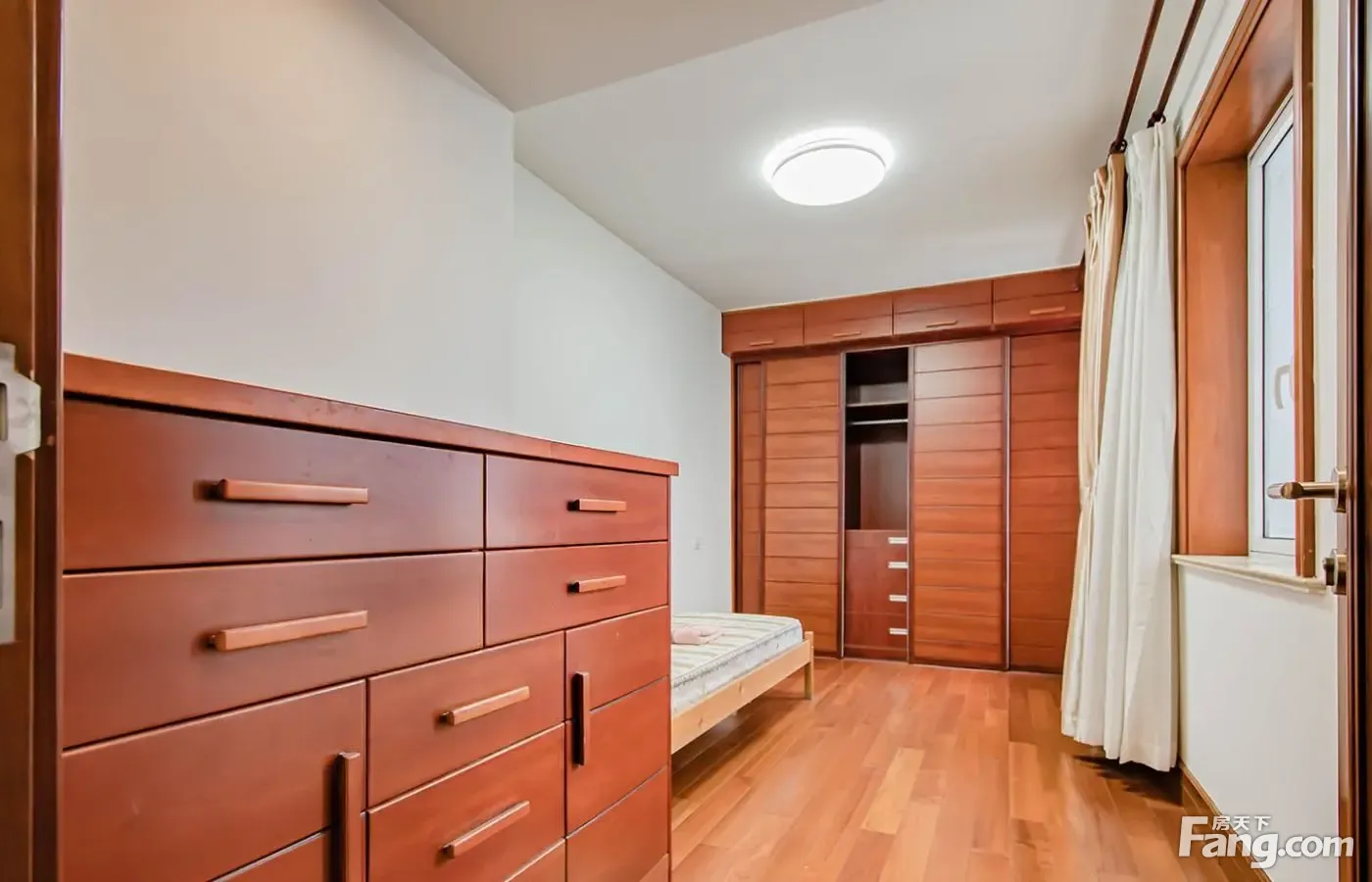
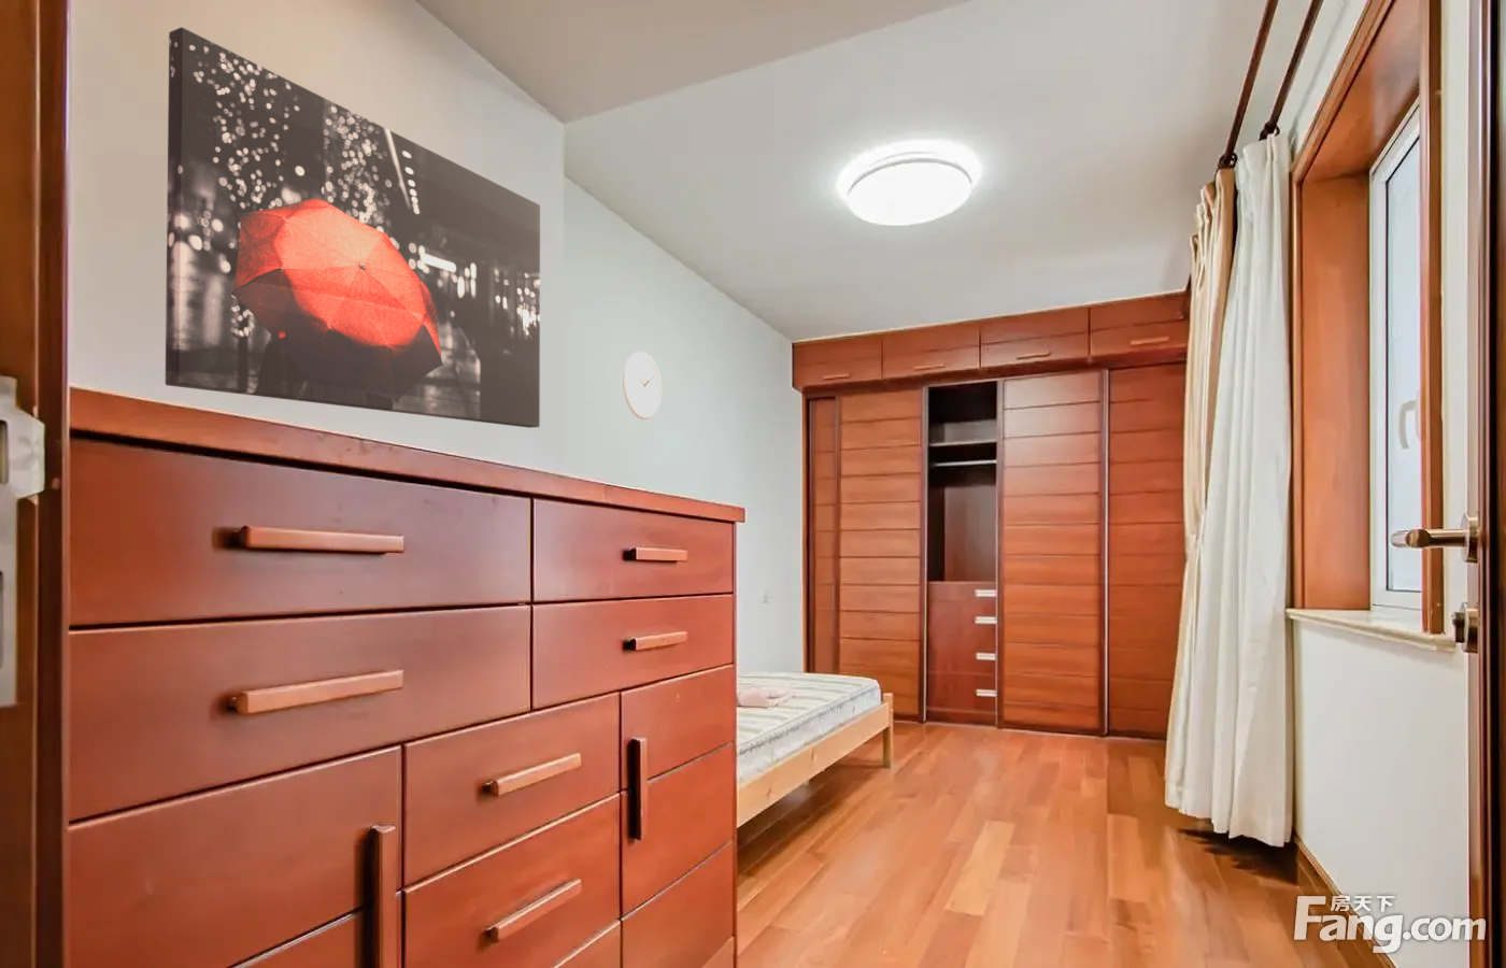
+ wall art [165,26,541,429]
+ wall clock [621,350,663,420]
